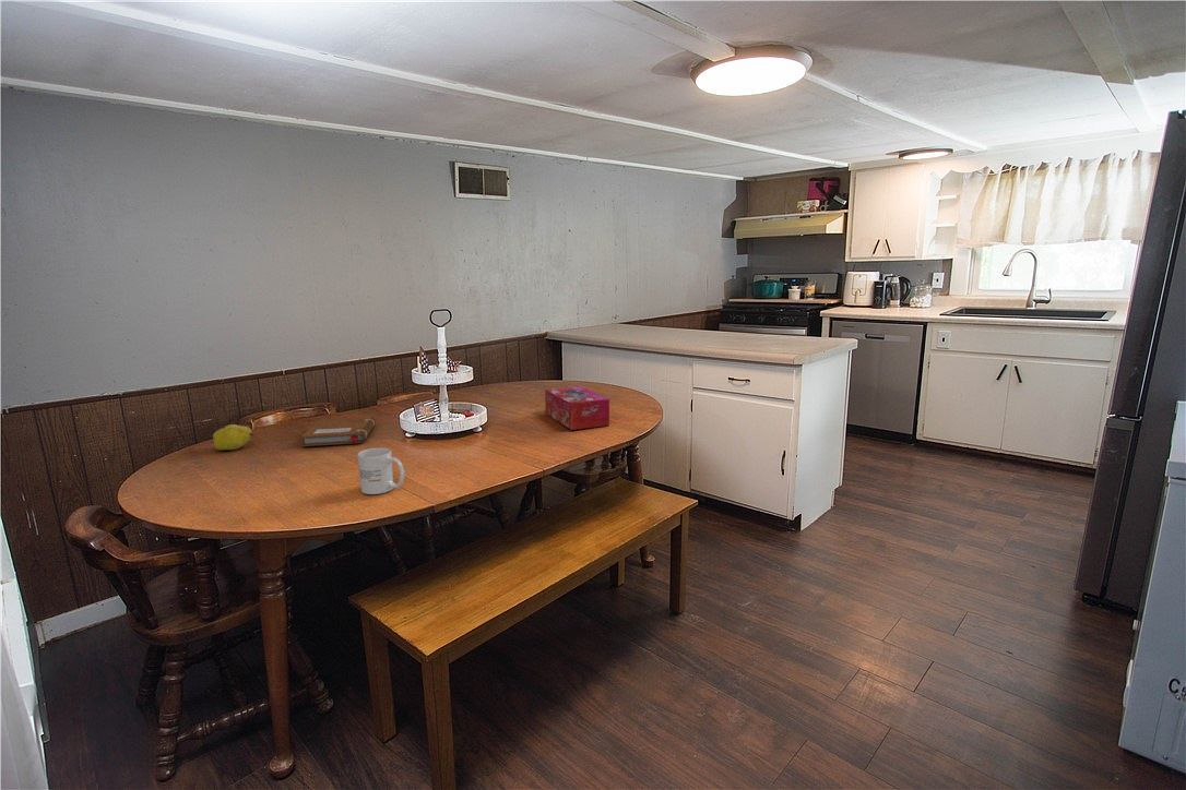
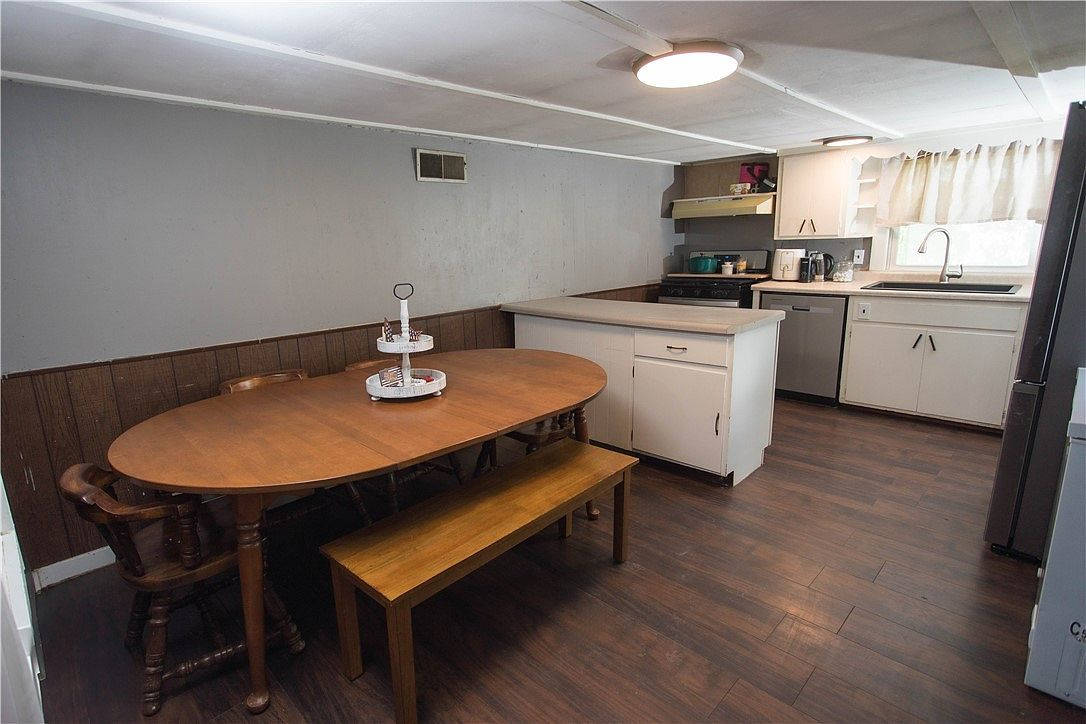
- tissue box [544,385,610,431]
- notebook [300,417,377,447]
- mug [356,447,405,495]
- fruit [212,423,254,451]
